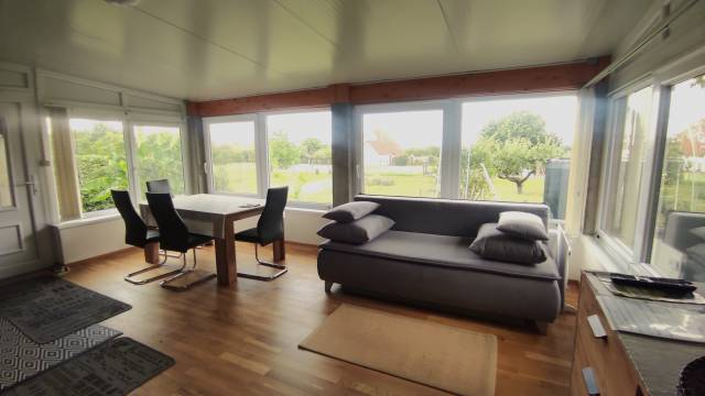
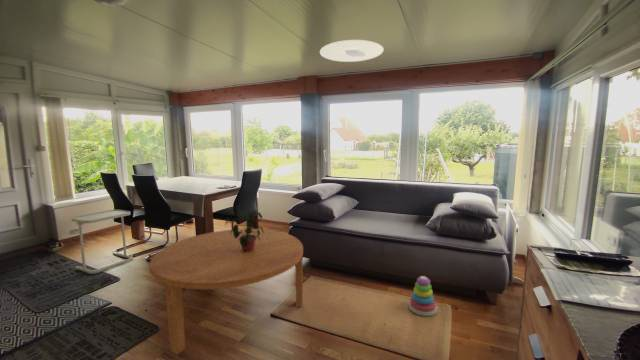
+ potted plant [224,204,264,252]
+ side table [68,209,134,275]
+ coffee table [149,228,304,355]
+ stacking toy [408,275,438,317]
+ ceiling light [319,39,385,63]
